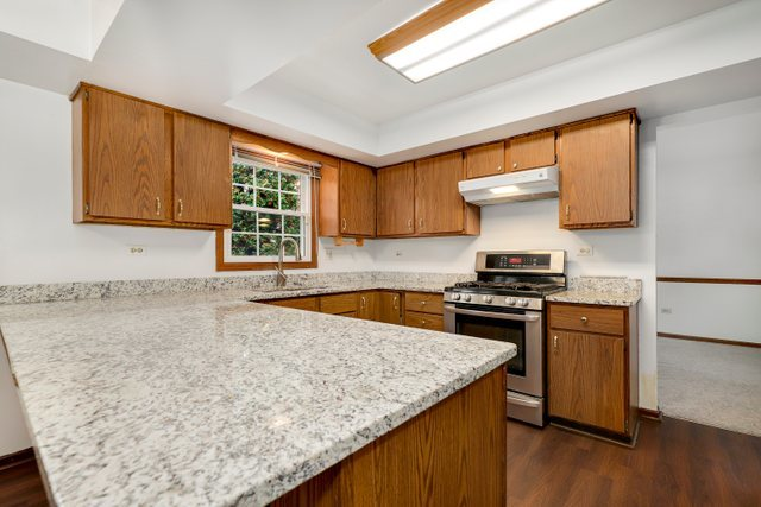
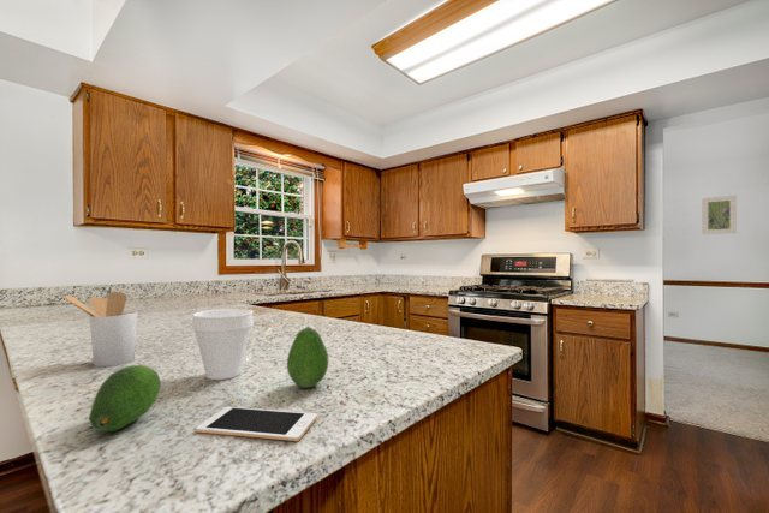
+ fruit [286,326,329,389]
+ cup [191,308,255,381]
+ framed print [701,195,738,235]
+ cell phone [195,406,318,442]
+ utensil holder [64,290,139,368]
+ fruit [88,364,162,433]
